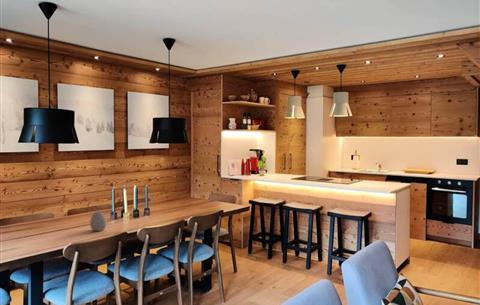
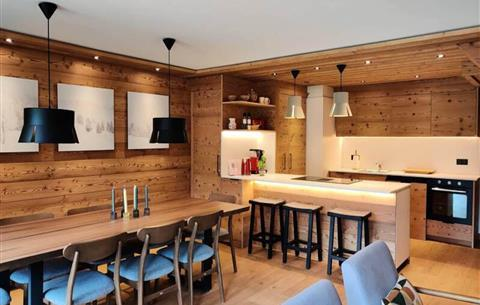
- decorative egg [89,210,108,232]
